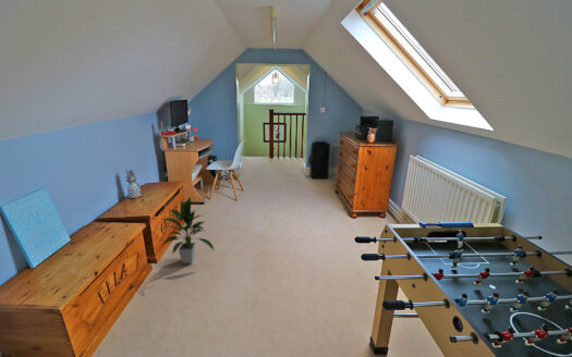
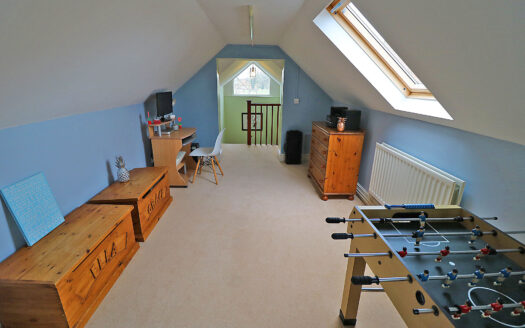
- indoor plant [160,196,216,264]
